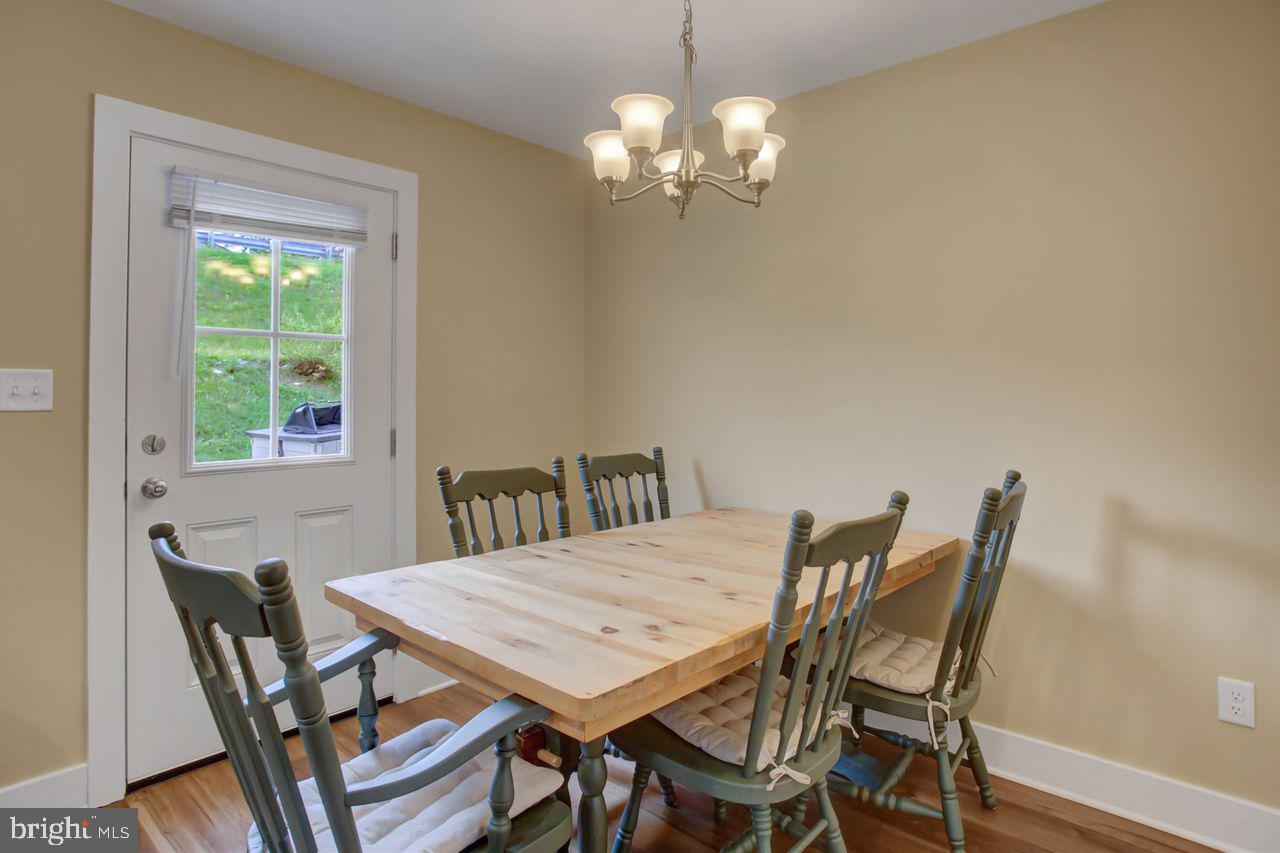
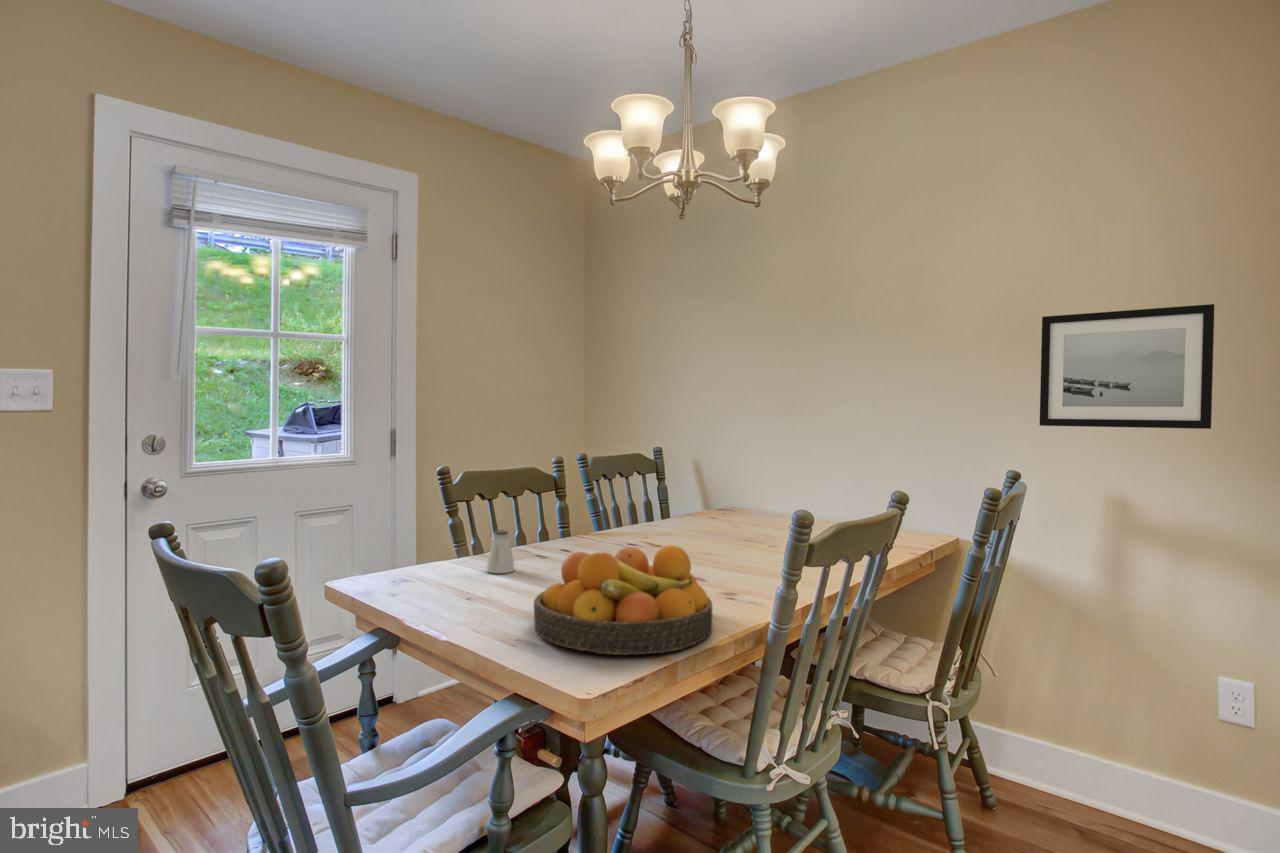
+ fruit bowl [533,544,714,656]
+ saltshaker [485,529,516,574]
+ wall art [1038,303,1215,430]
